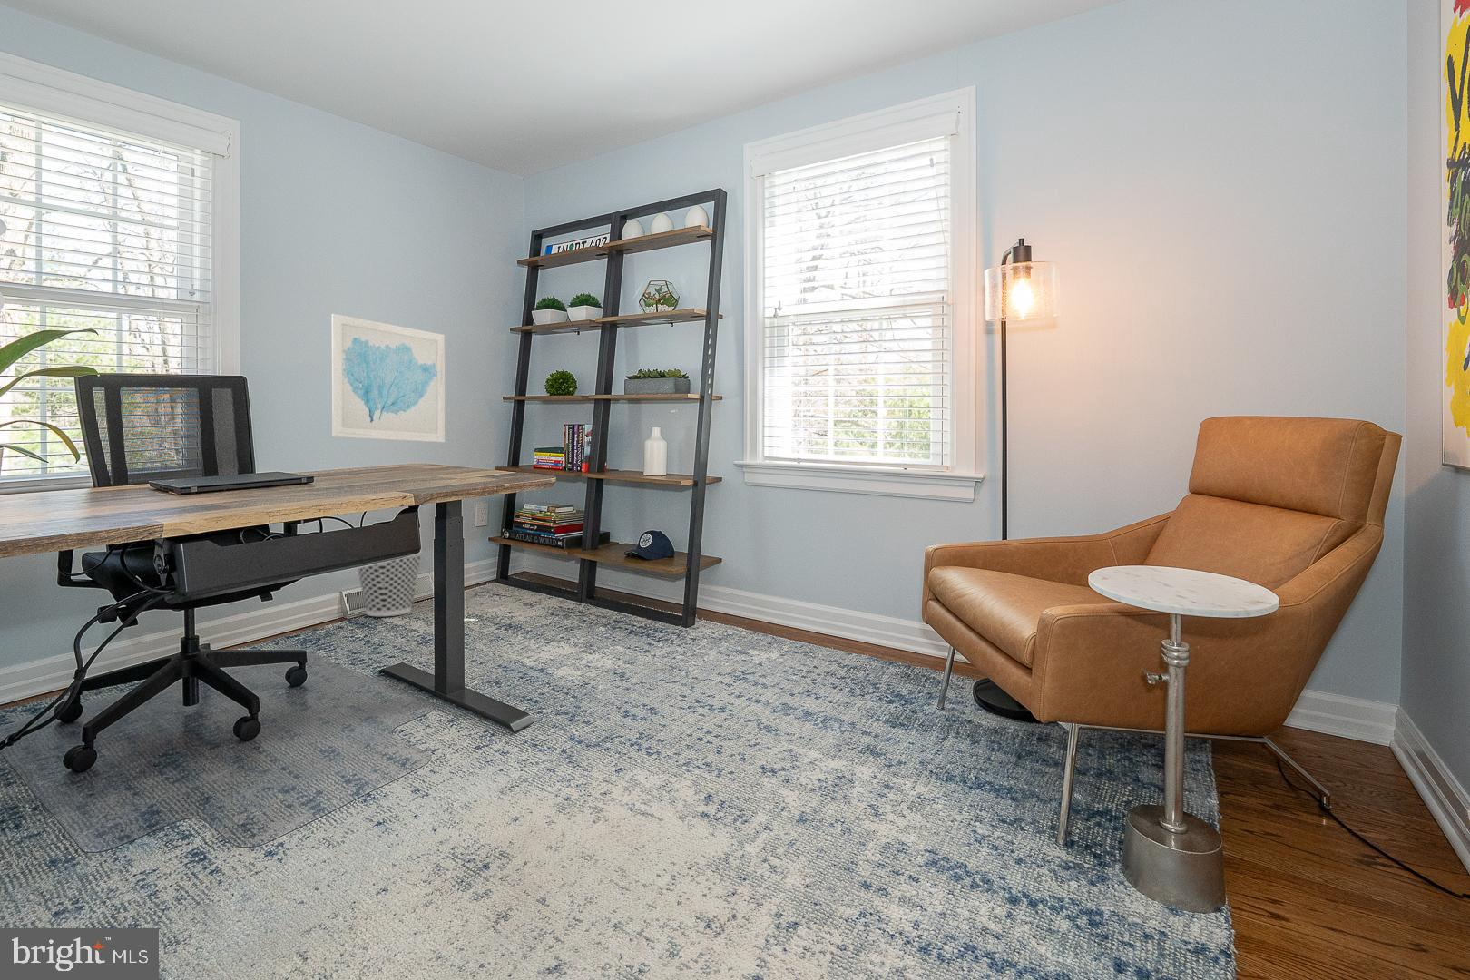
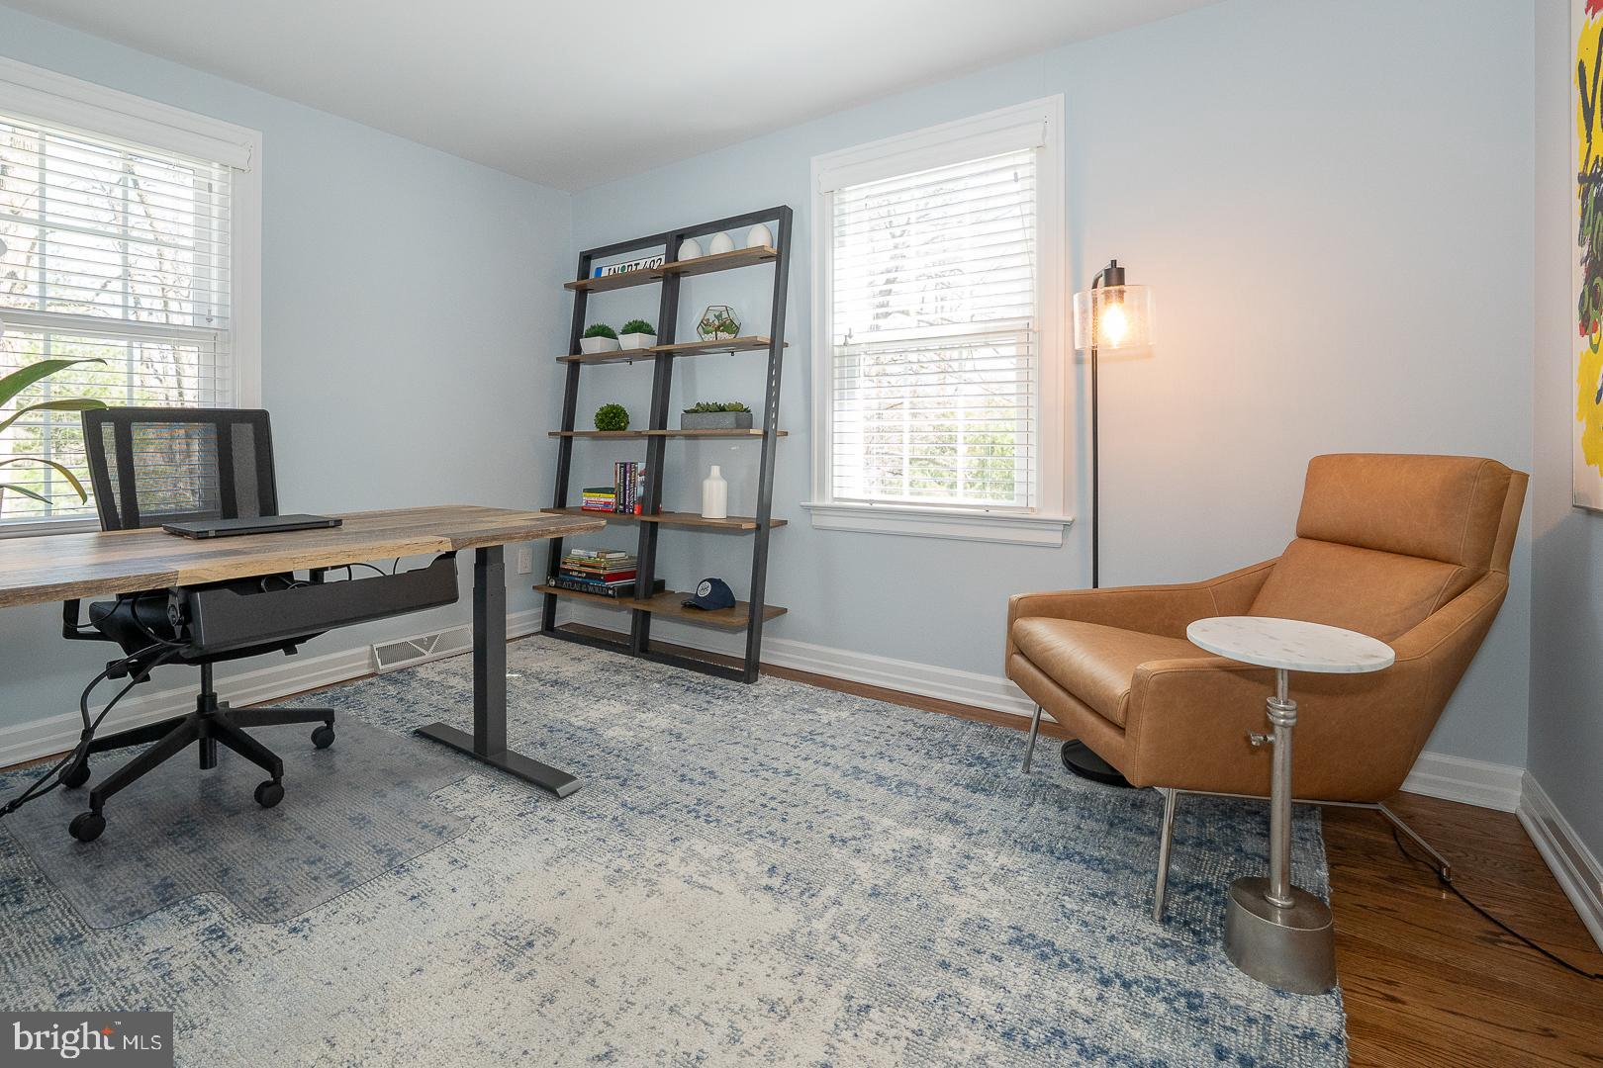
- wall art [331,313,445,443]
- wastebasket [357,550,423,617]
